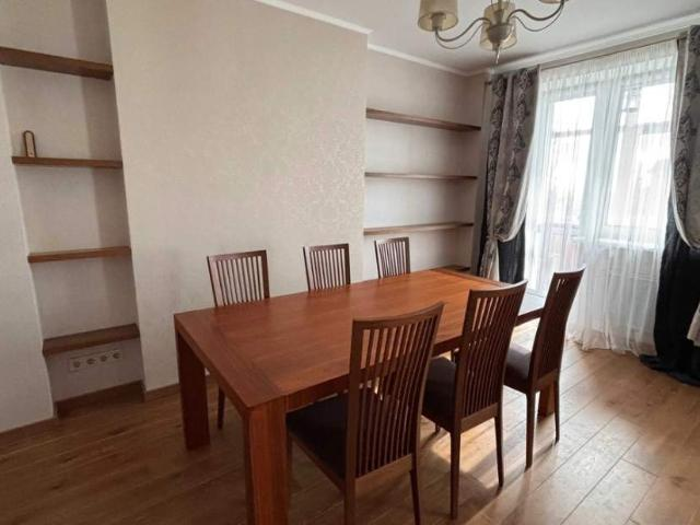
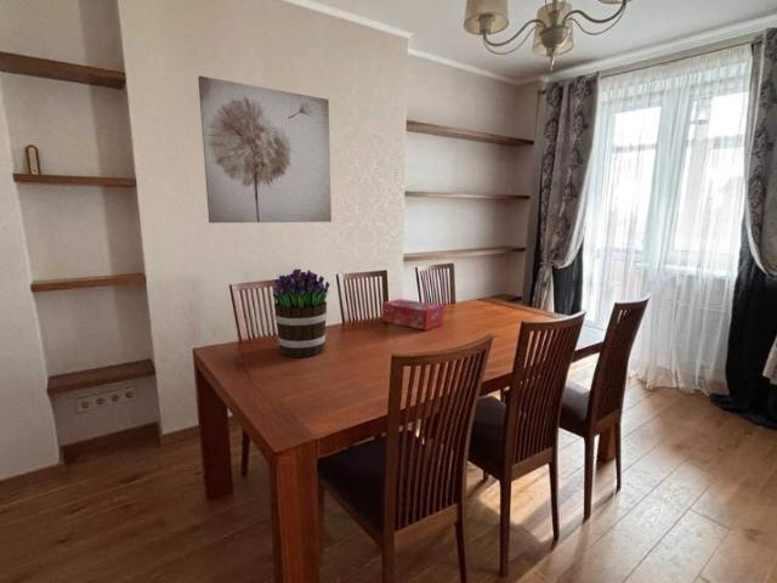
+ tissue box [381,298,444,332]
+ wall art [197,75,333,223]
+ bouquet [272,268,331,358]
